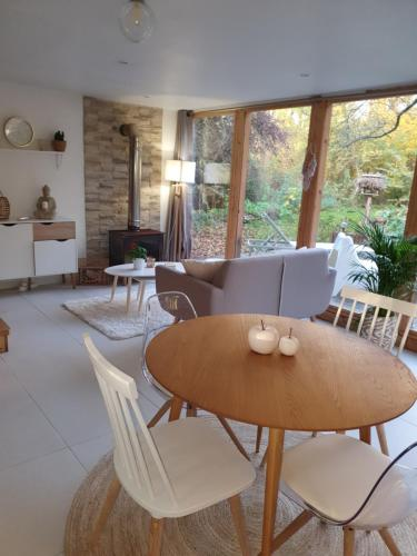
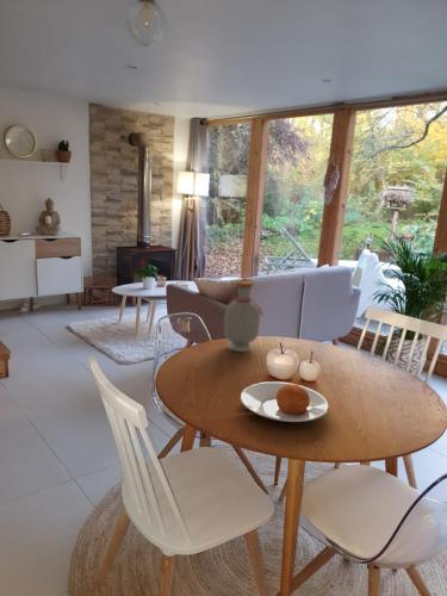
+ bottle [223,280,263,353]
+ plate [240,380,329,423]
